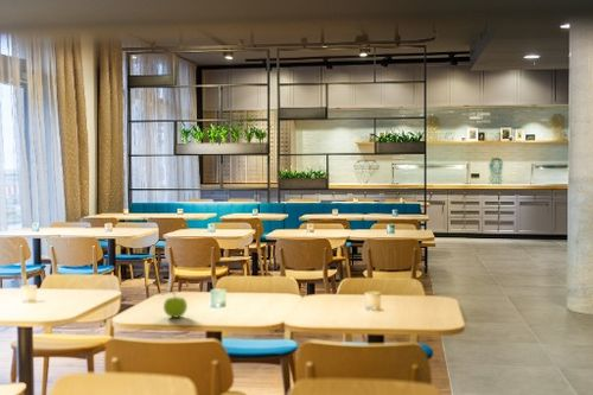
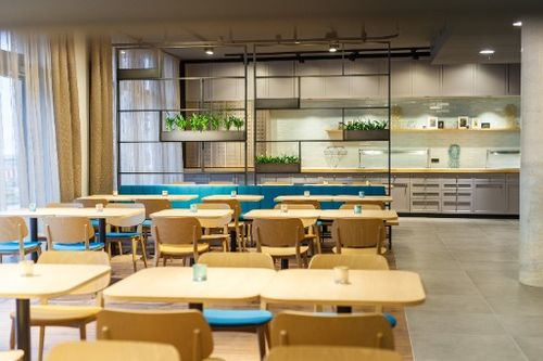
- fruit [158,291,189,319]
